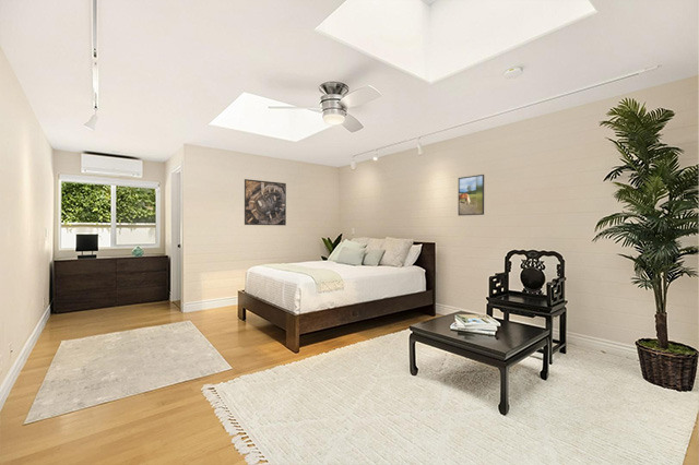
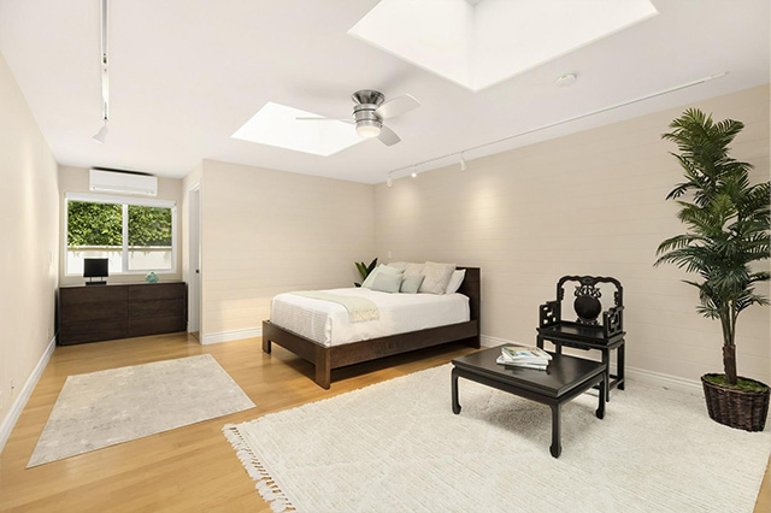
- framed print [457,174,485,217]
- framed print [244,178,287,226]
